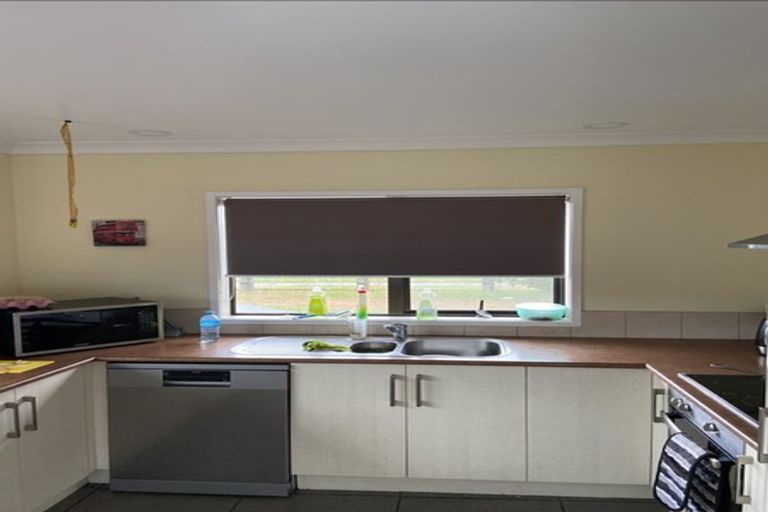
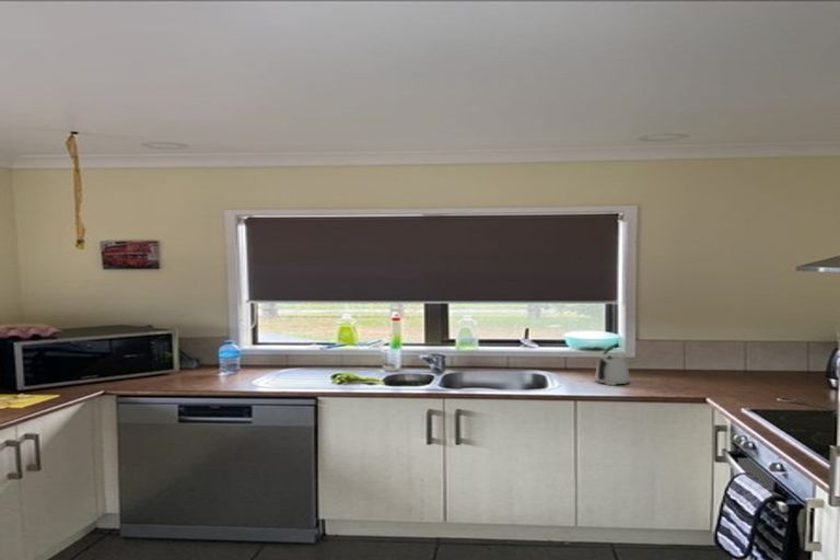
+ kettle [594,342,631,386]
